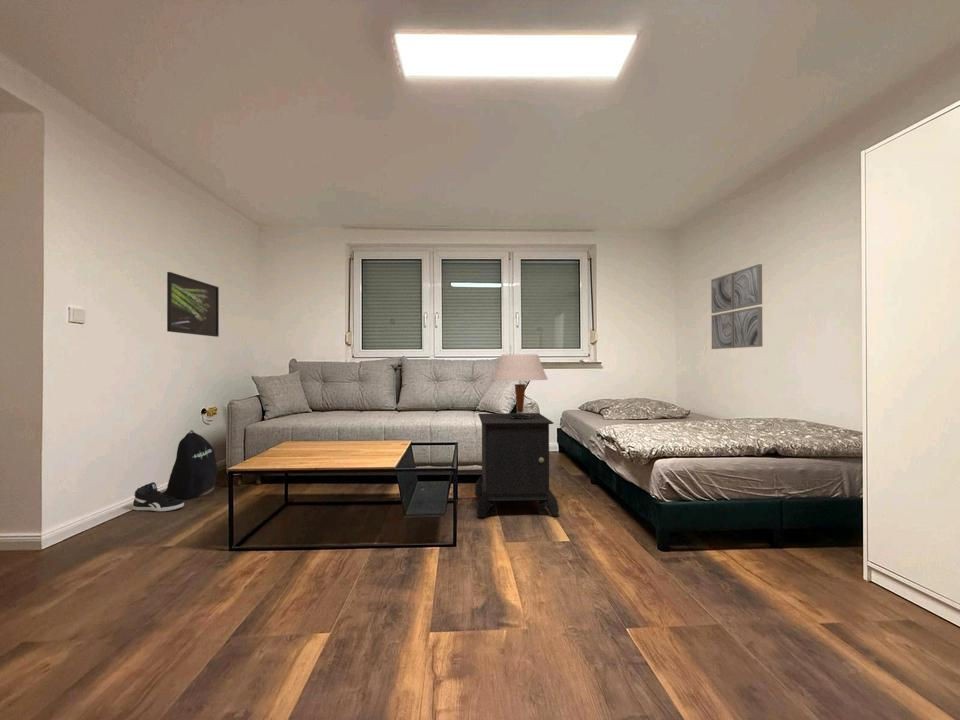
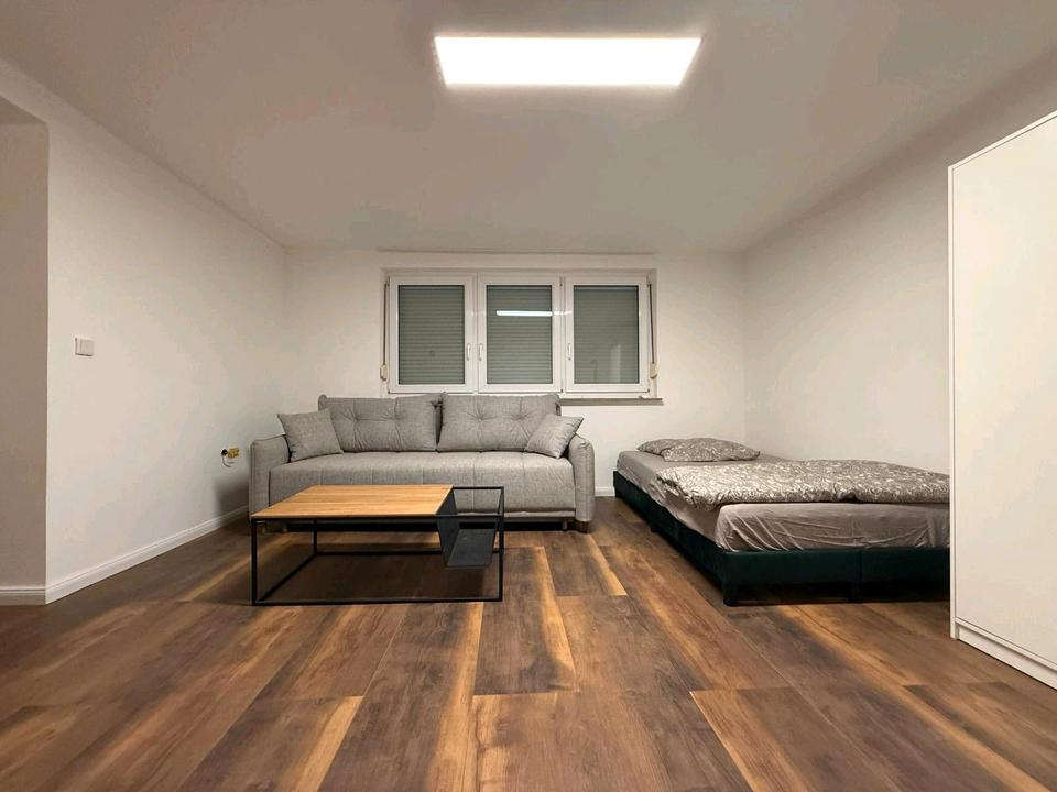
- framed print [166,271,220,338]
- wall art [710,263,764,350]
- table lamp [491,353,549,419]
- nightstand [474,412,560,519]
- sneaker [132,481,185,512]
- backpack [161,429,219,501]
